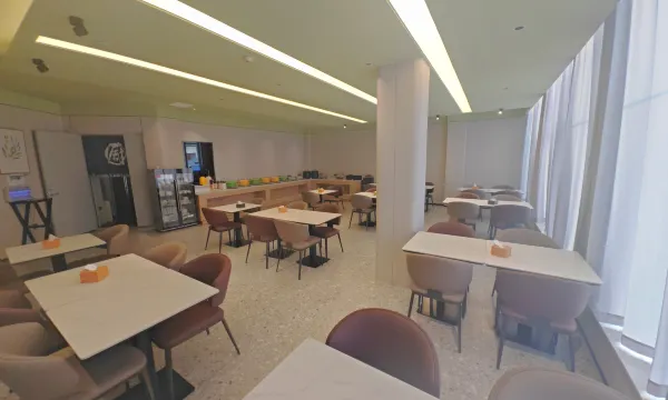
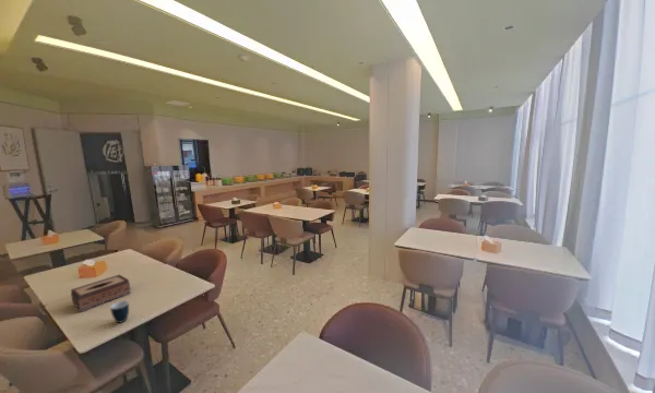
+ mug [109,299,130,324]
+ tissue box [70,274,132,313]
